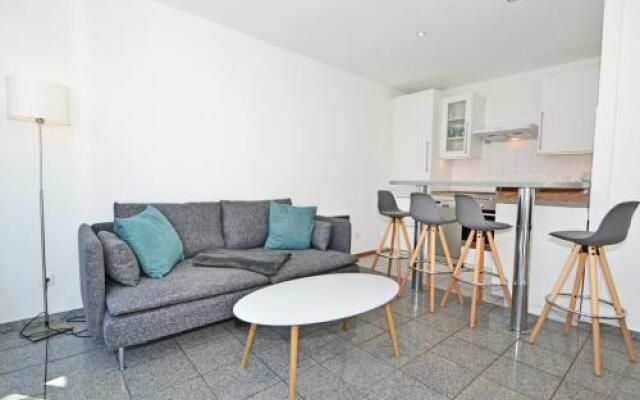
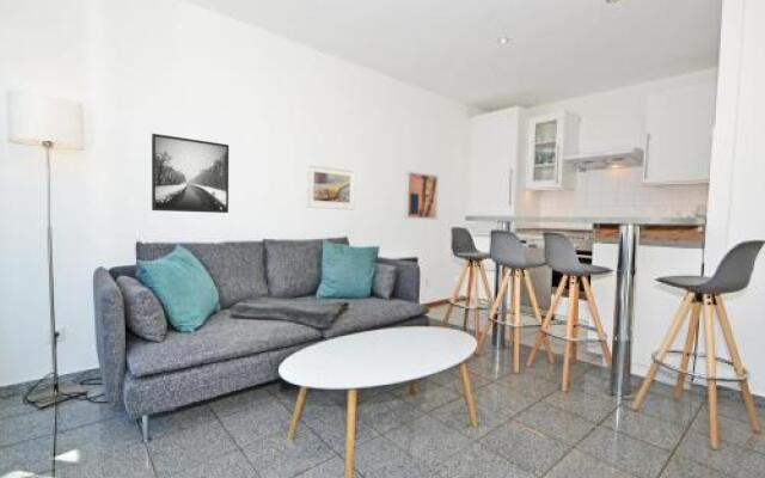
+ wall art [403,170,440,221]
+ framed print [305,163,357,212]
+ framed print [151,133,230,214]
